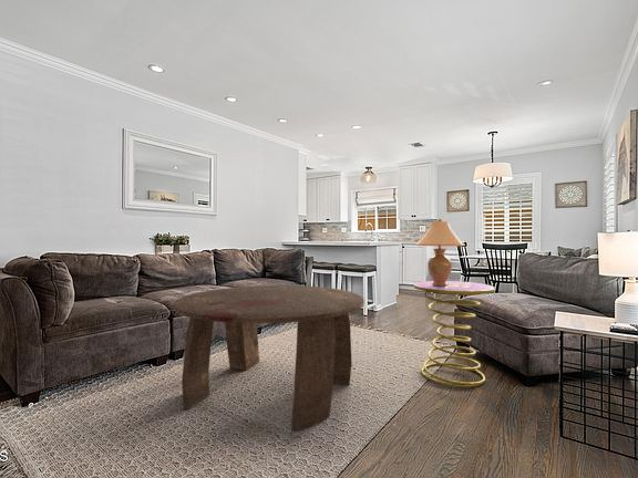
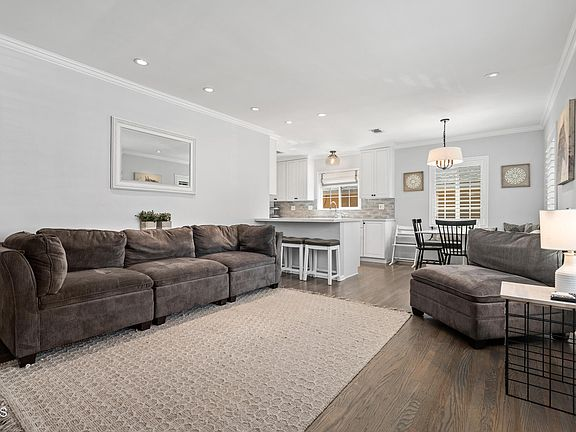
- table lamp [414,218,466,287]
- coffee table [173,284,366,433]
- side table [413,280,495,388]
